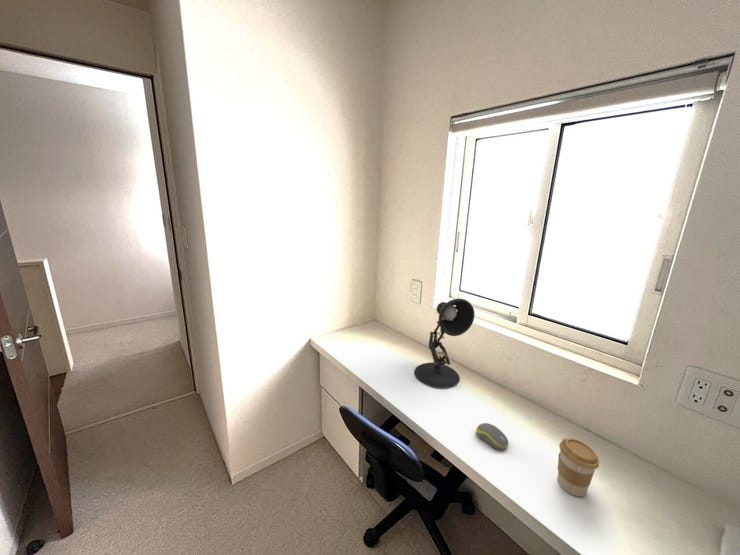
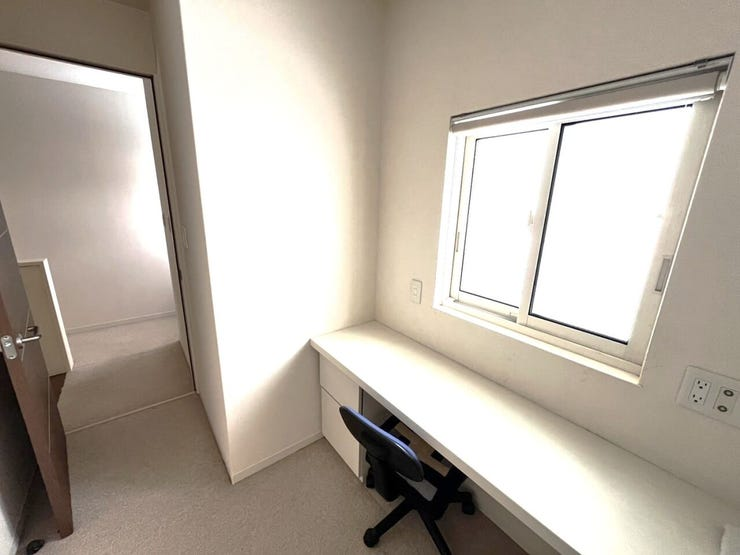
- computer mouse [475,422,509,451]
- coffee cup [556,437,600,497]
- desk lamp [413,298,475,389]
